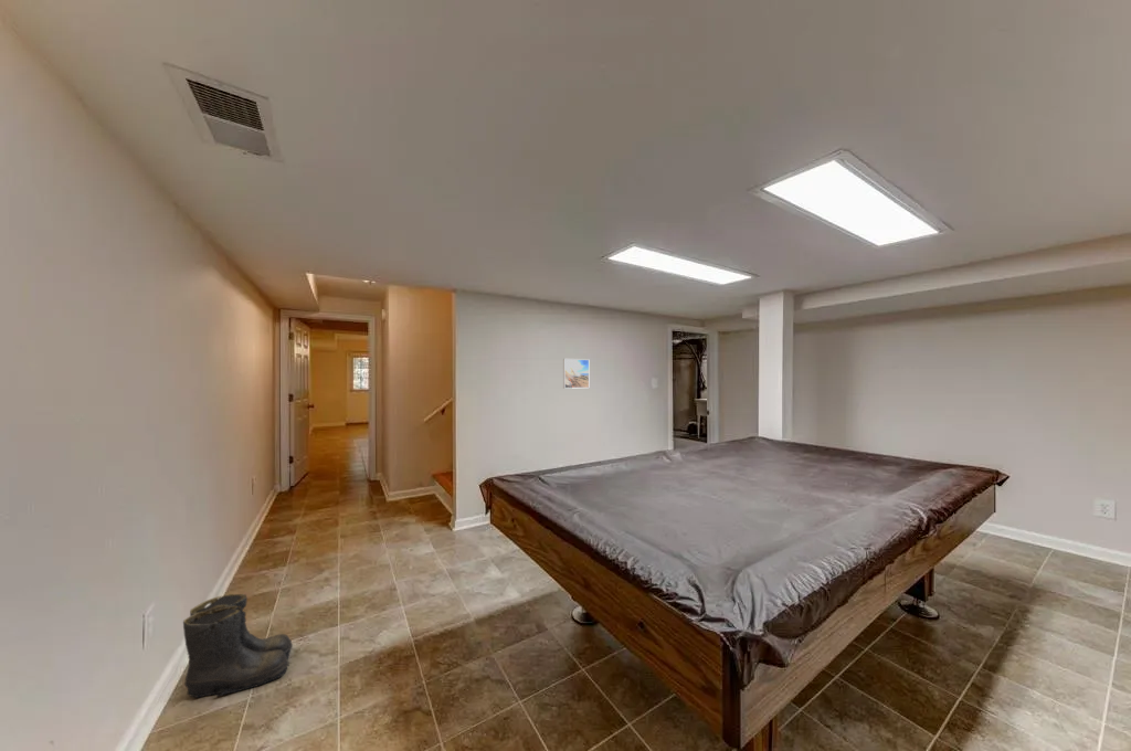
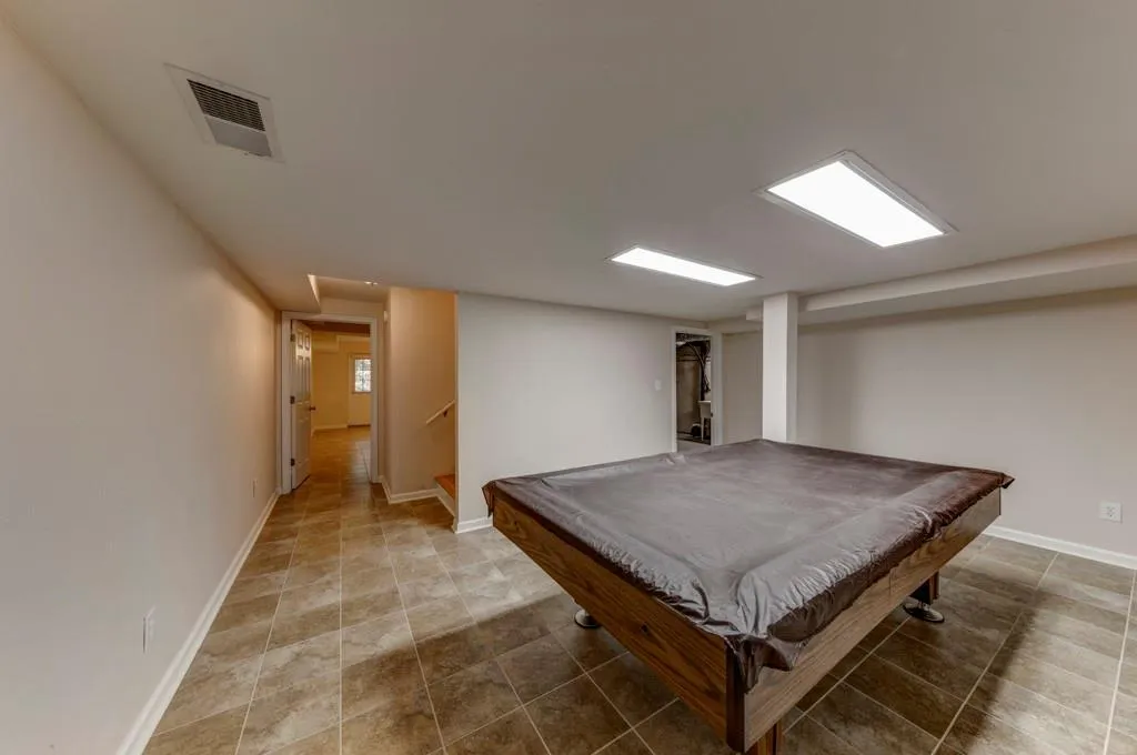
- boots [182,593,294,699]
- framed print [562,358,590,390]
